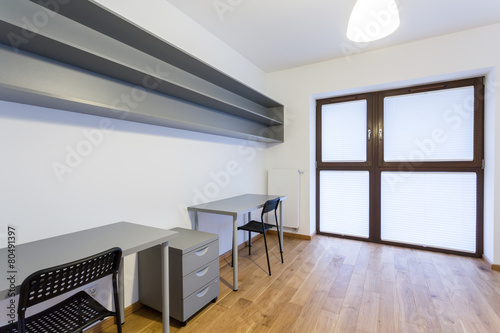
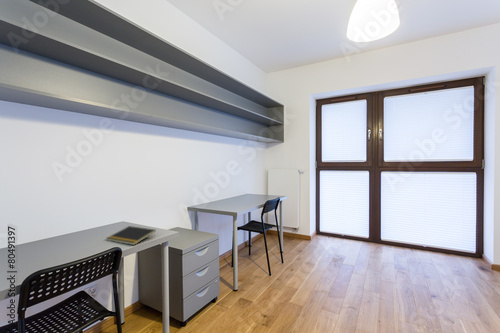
+ notepad [106,225,157,246]
